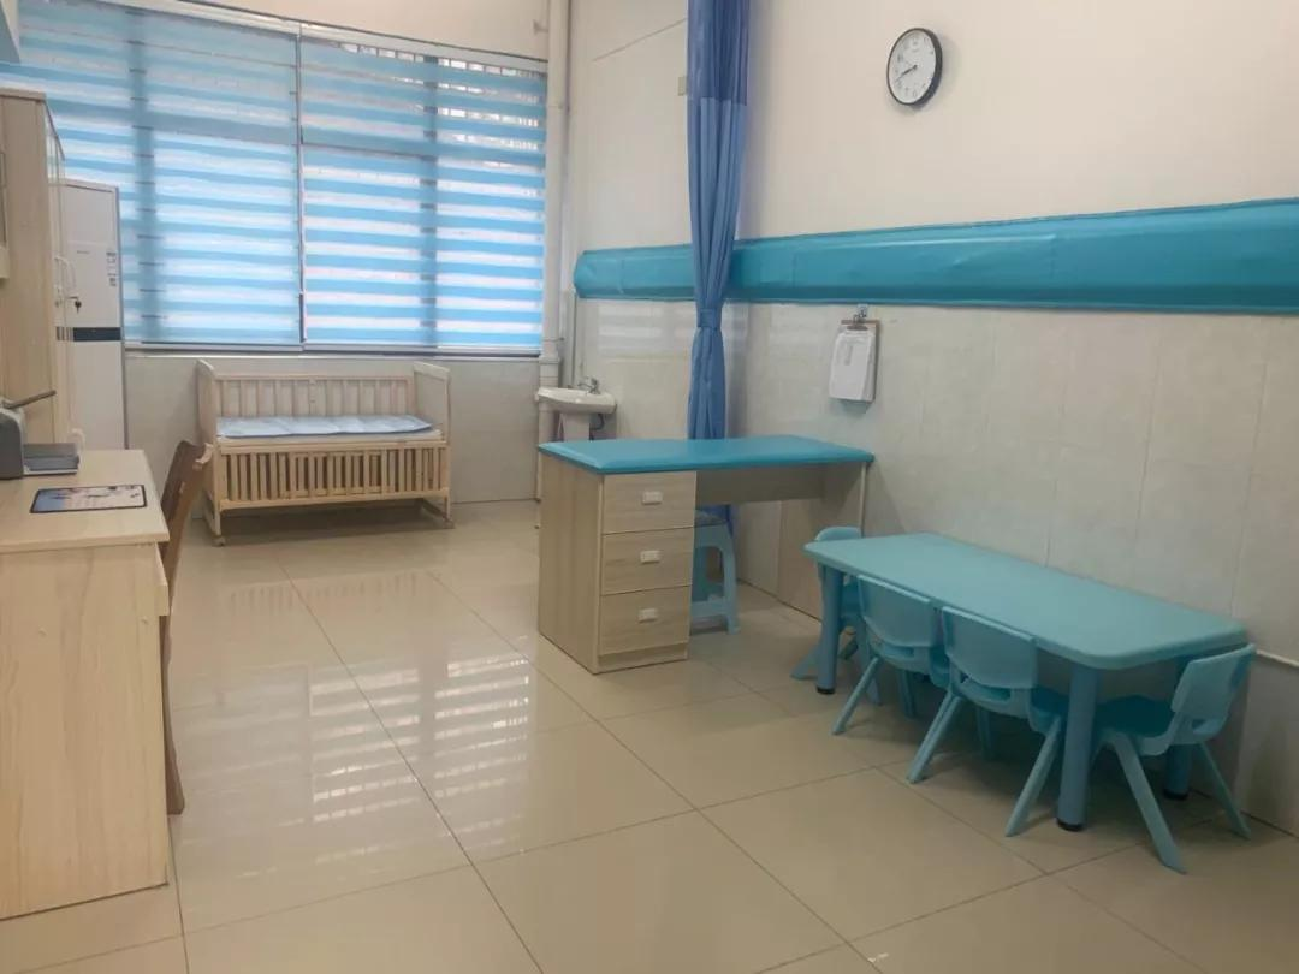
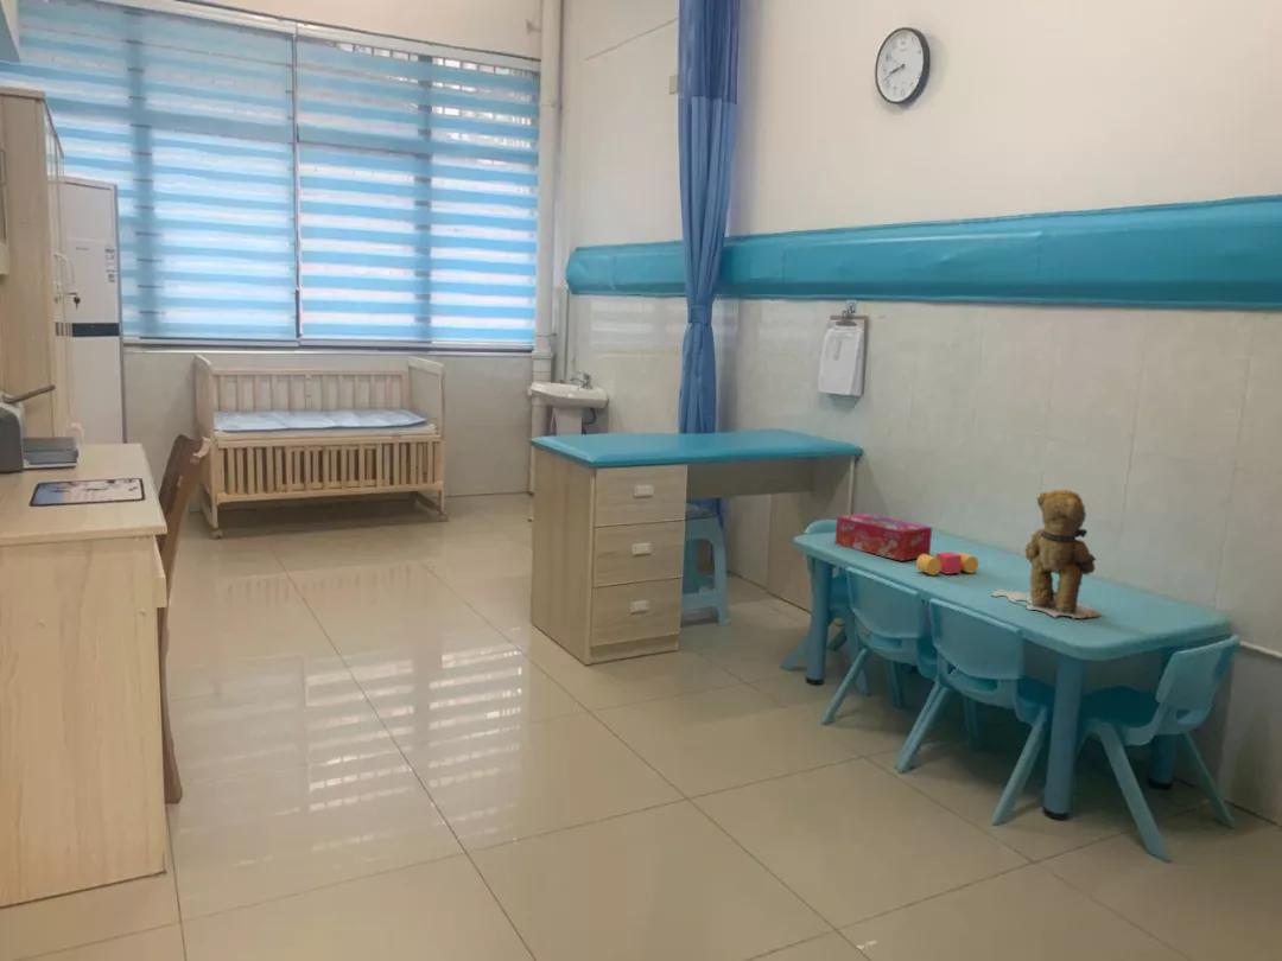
+ toy blocks [915,550,979,577]
+ teddy bear [991,488,1103,619]
+ tissue box [833,513,933,562]
